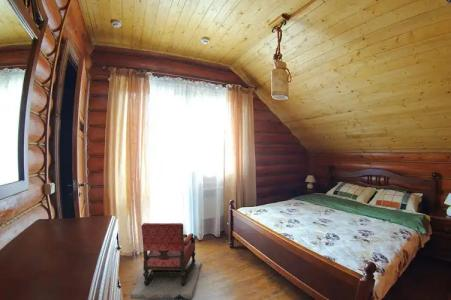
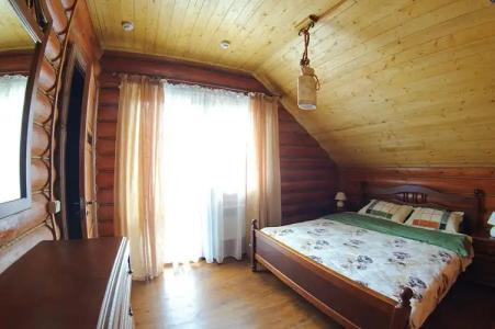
- armchair [130,222,202,300]
